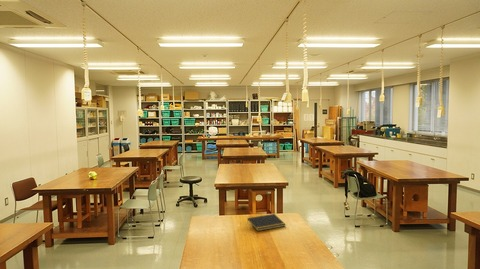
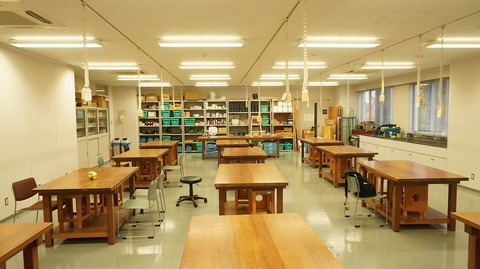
- notepad [246,213,287,232]
